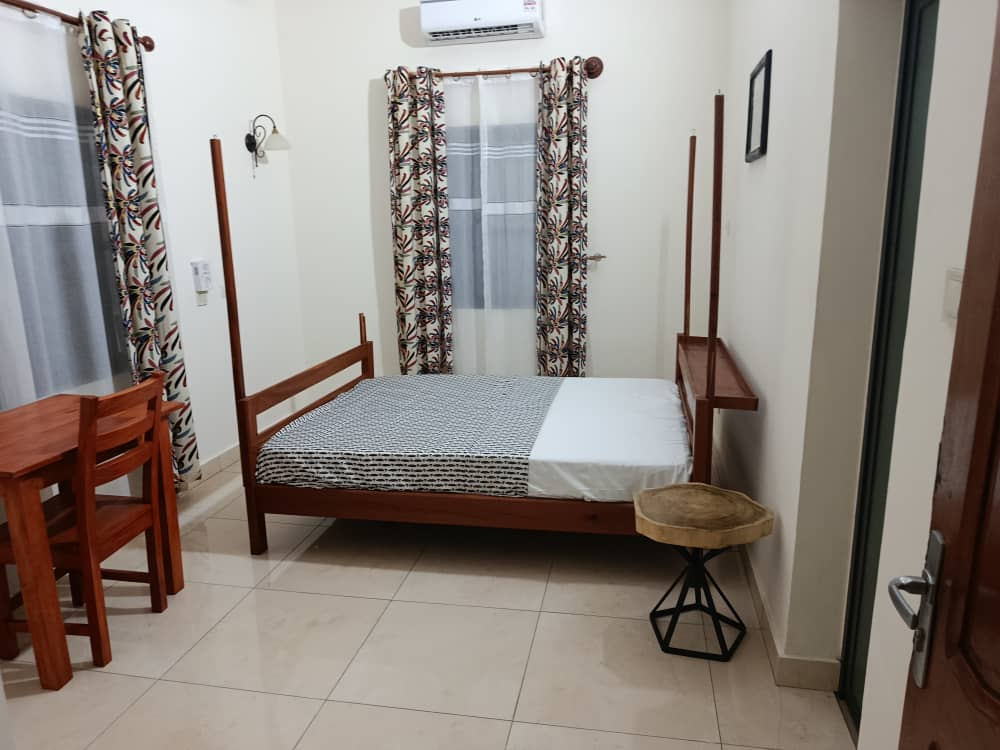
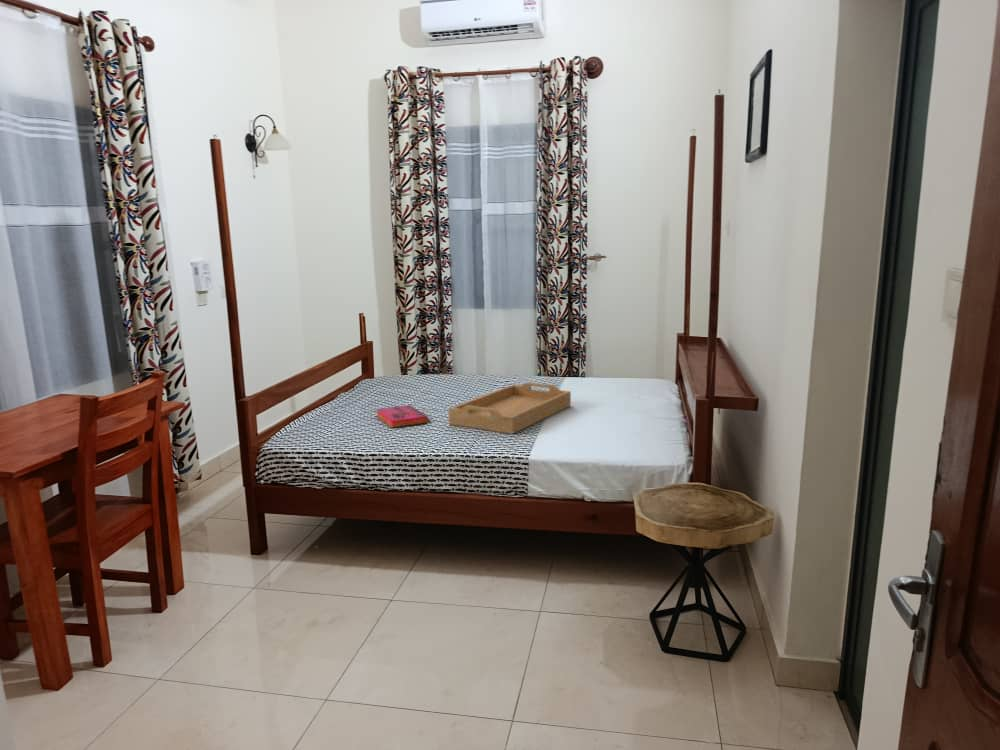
+ hardback book [375,404,429,429]
+ serving tray [448,381,572,435]
